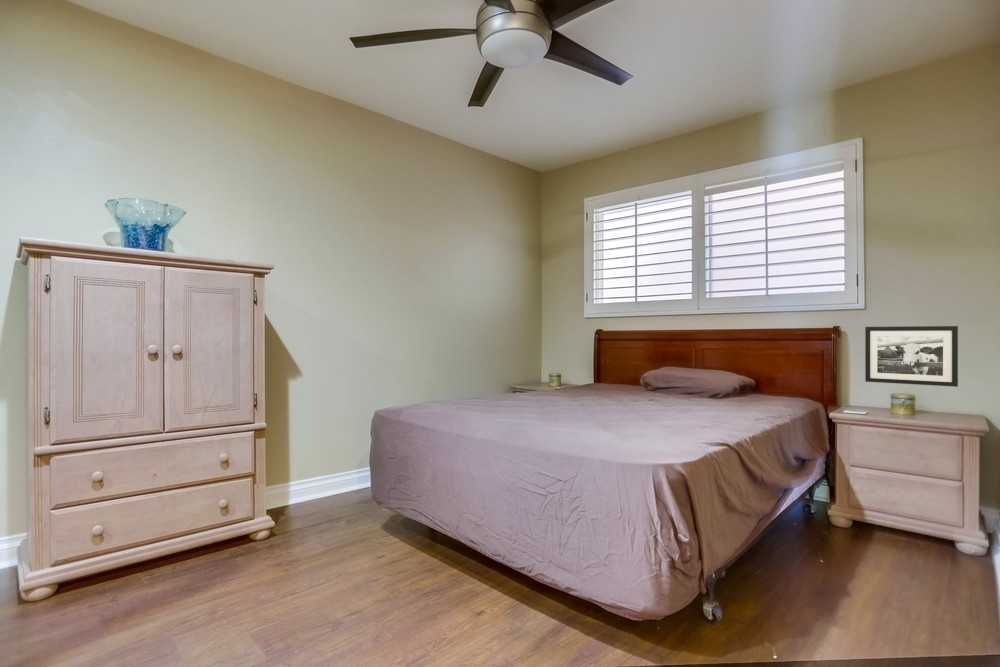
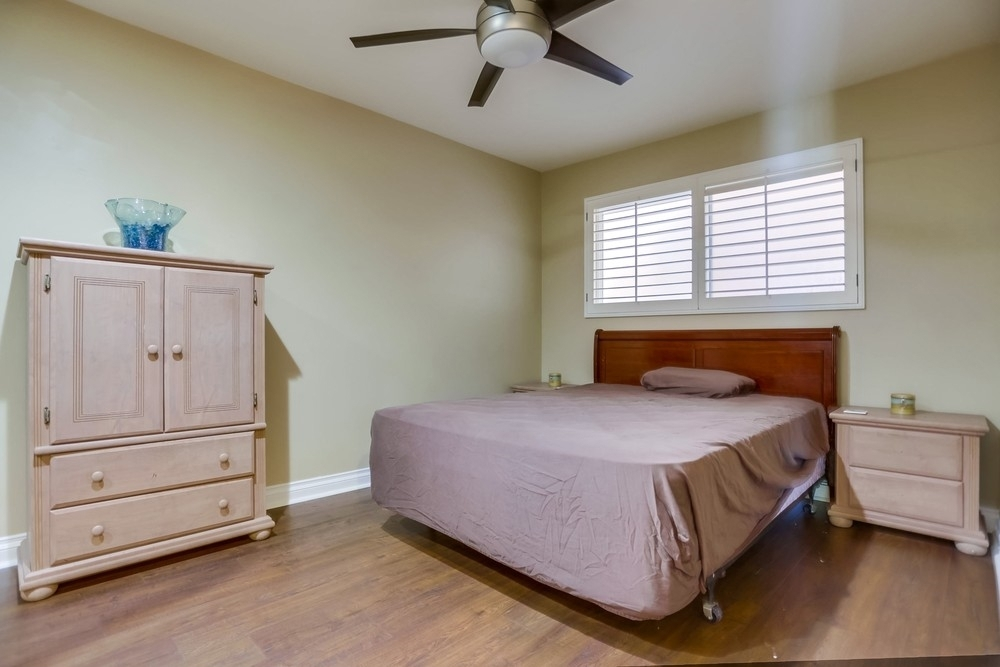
- picture frame [864,325,959,388]
